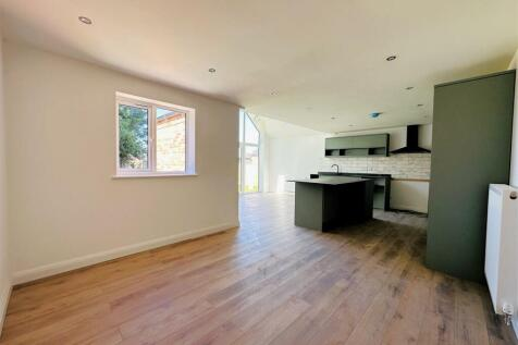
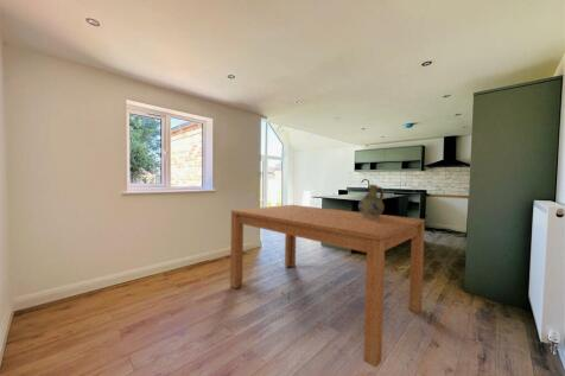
+ ceramic jug [357,184,386,218]
+ dining table [229,204,426,369]
